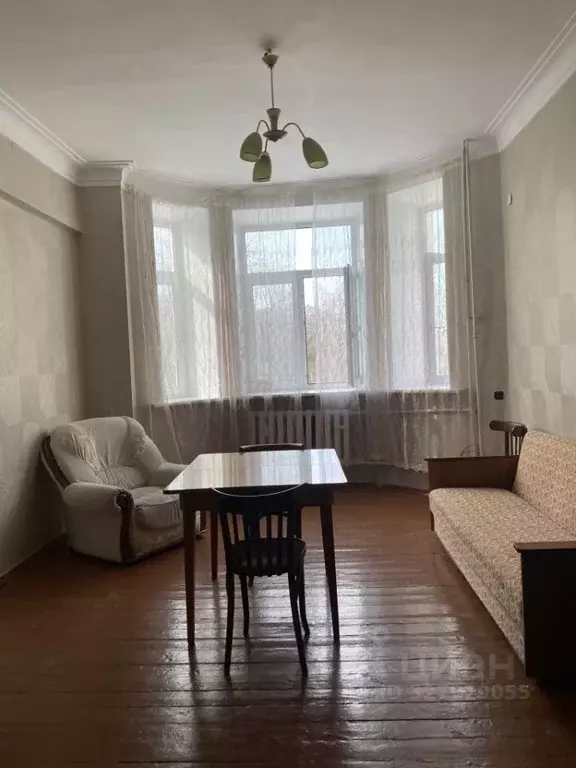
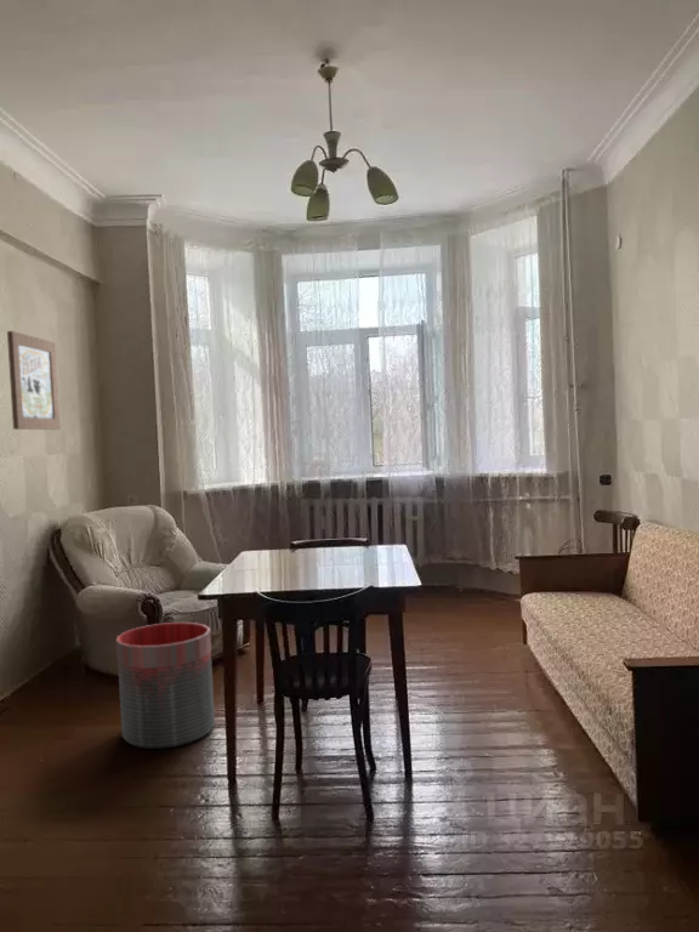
+ wall art [6,330,61,431]
+ trash can [115,621,216,750]
